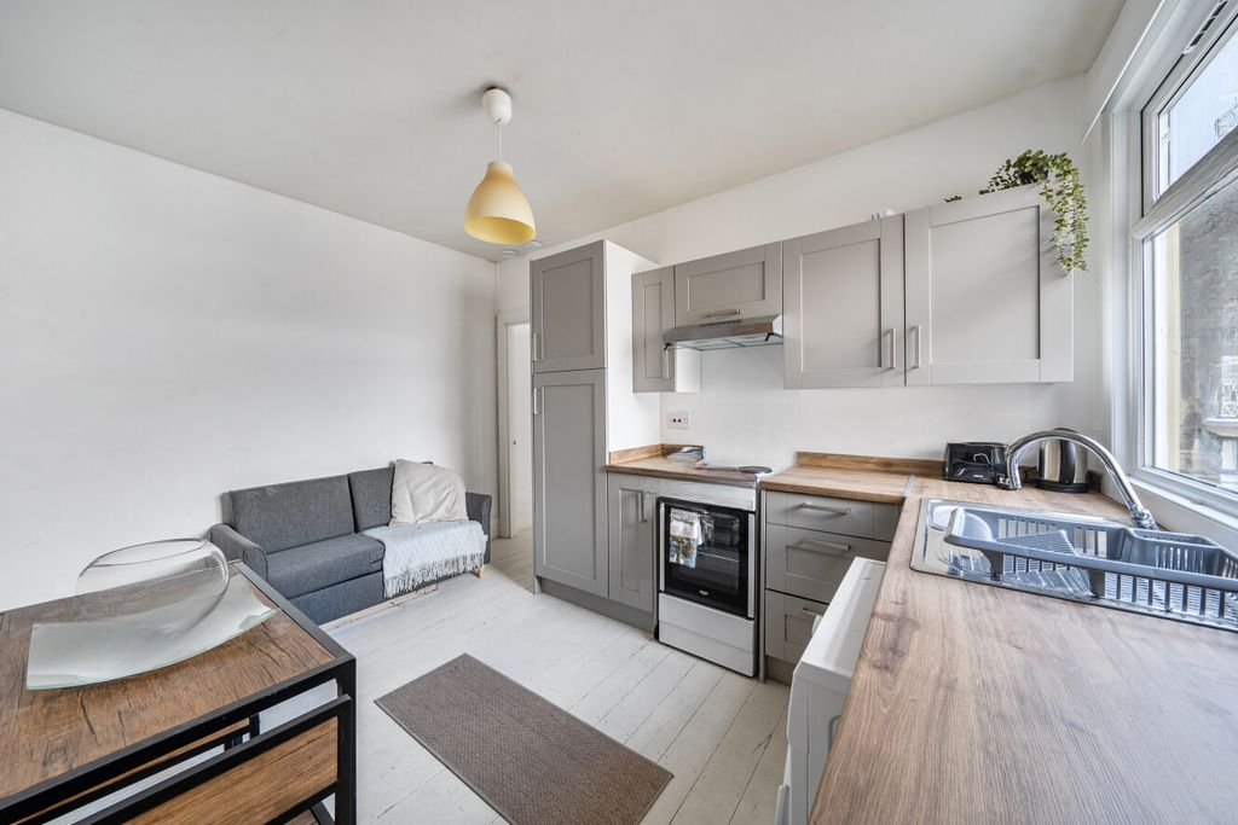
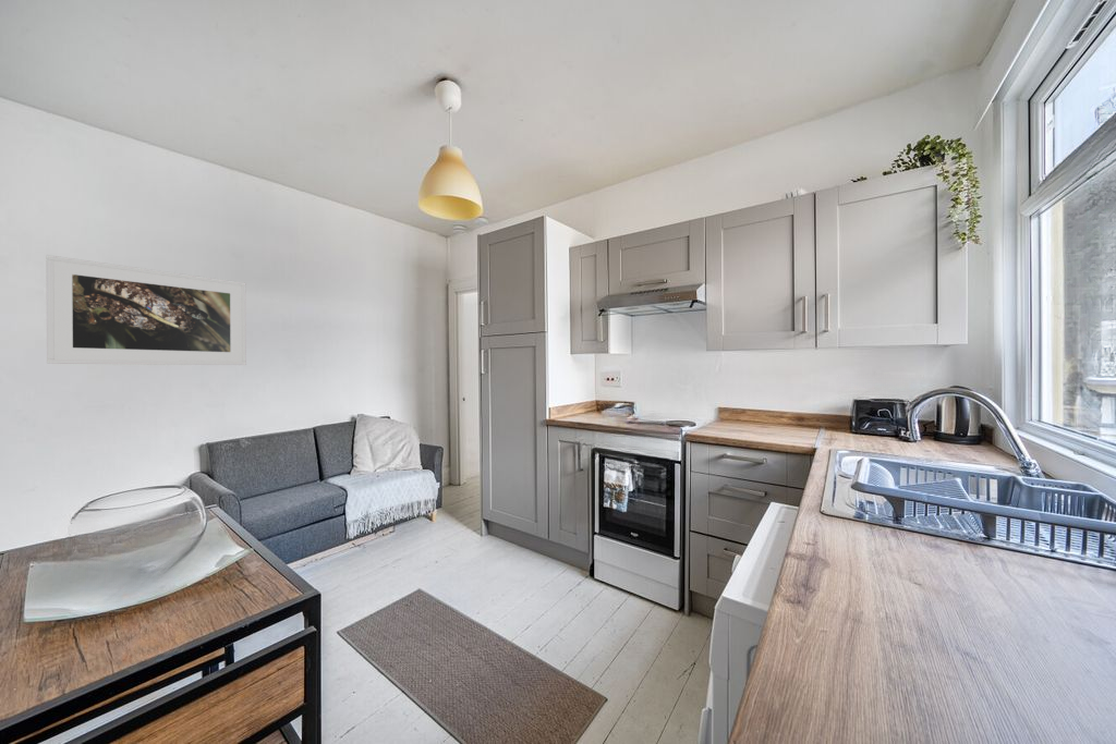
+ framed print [45,254,247,366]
